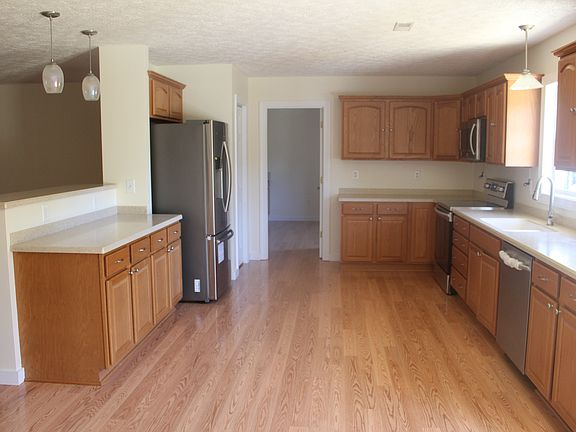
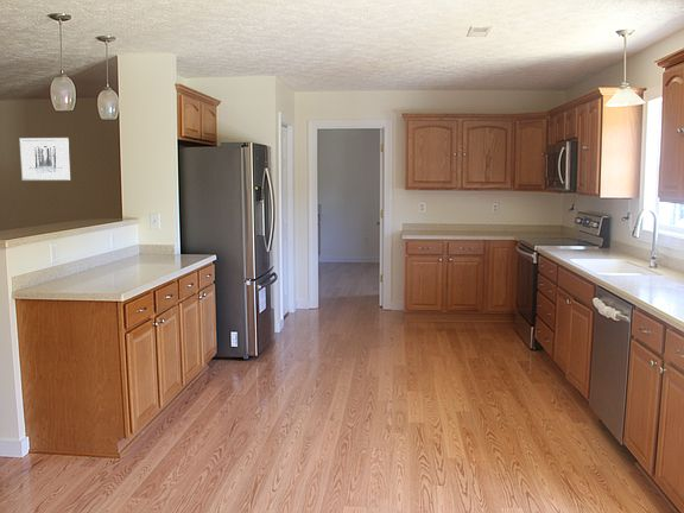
+ wall art [19,137,72,182]
